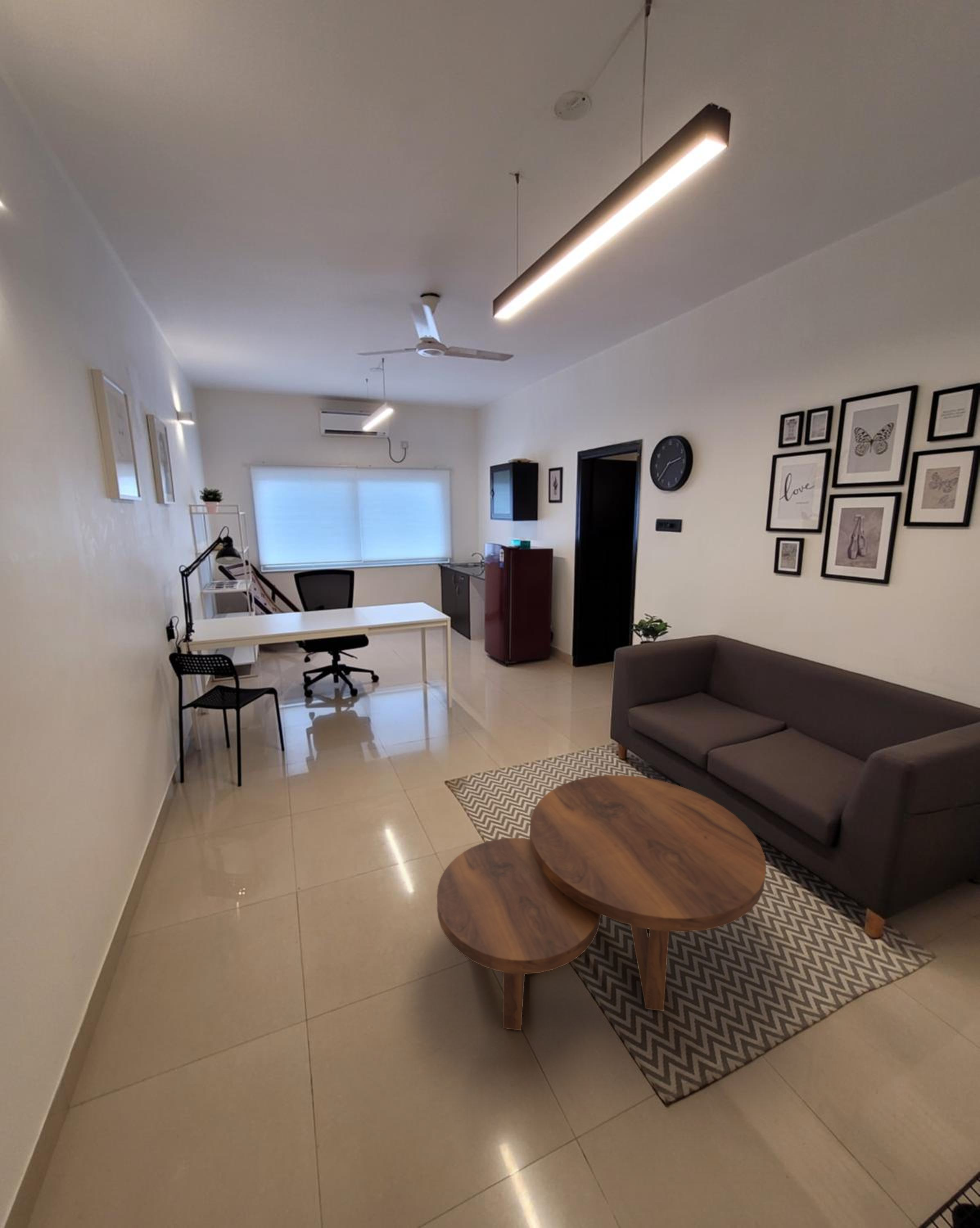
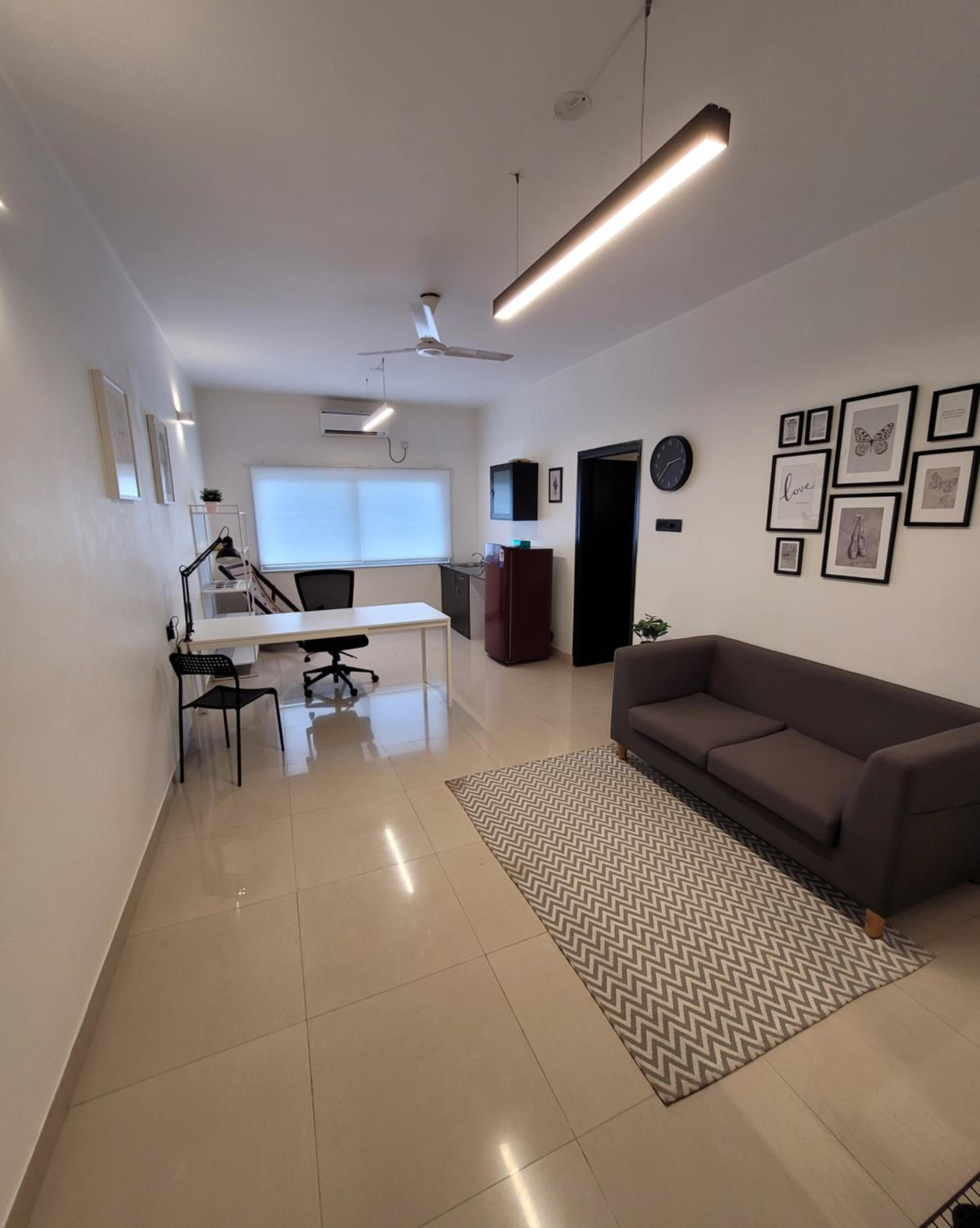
- coffee table [436,775,767,1031]
